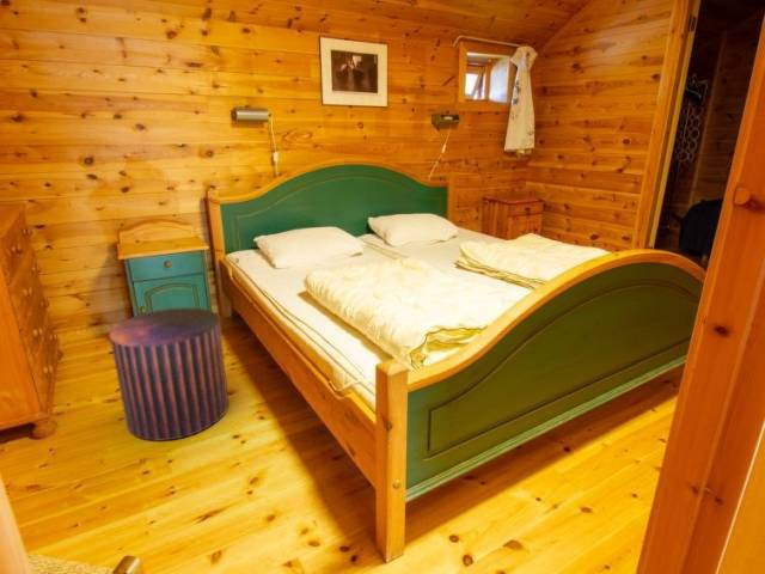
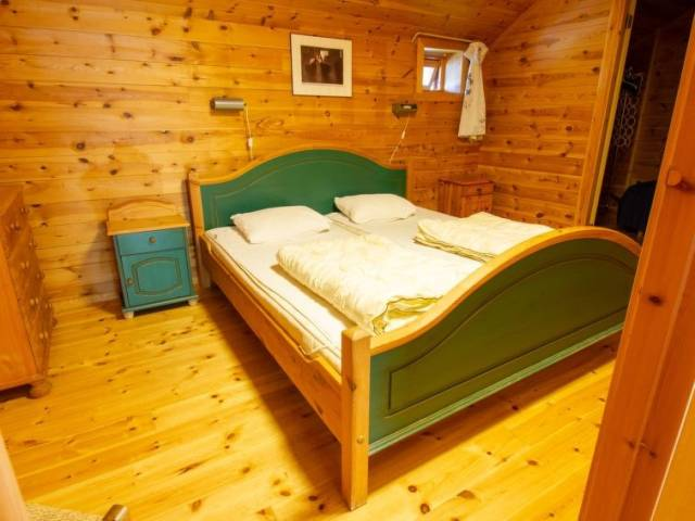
- stool [109,306,230,442]
